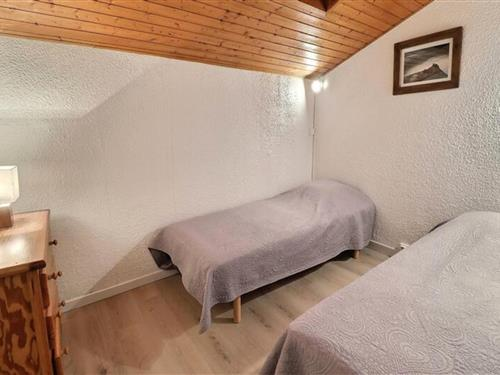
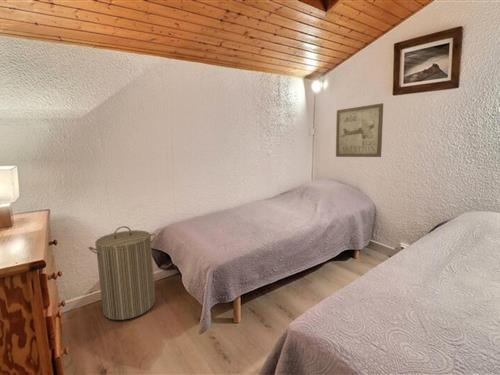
+ wall art [335,102,384,158]
+ laundry hamper [88,225,157,321]
